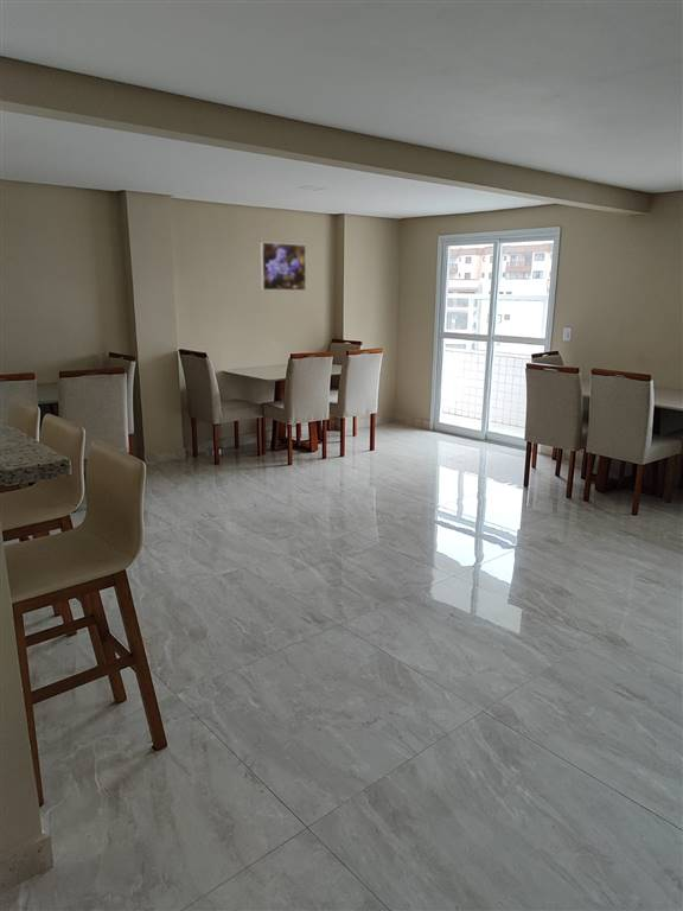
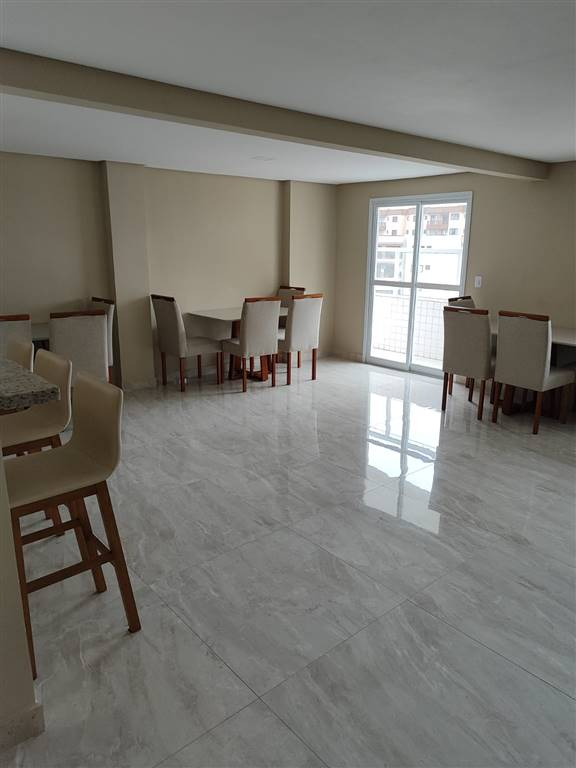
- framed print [260,241,307,292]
